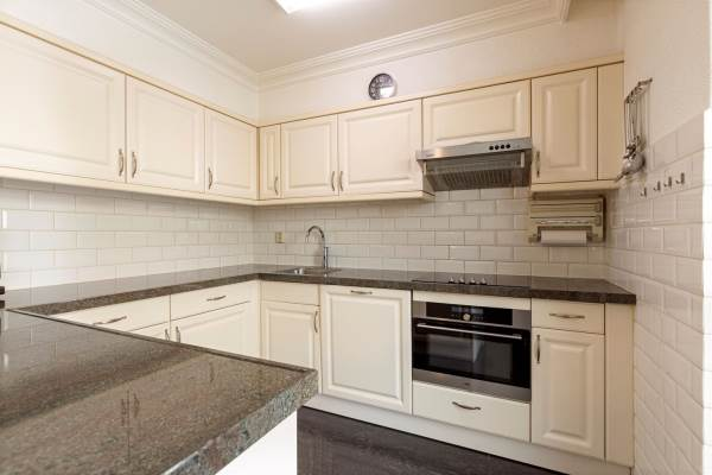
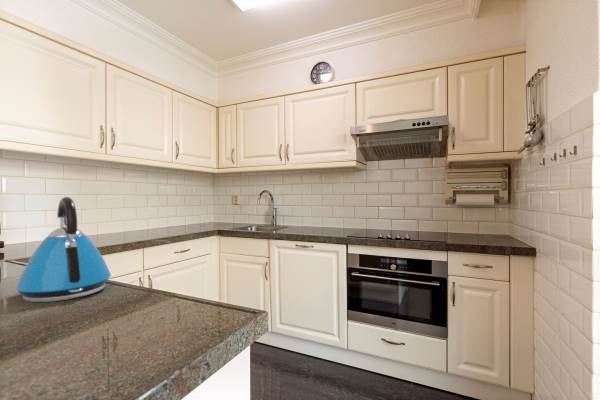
+ kettle [14,196,112,303]
